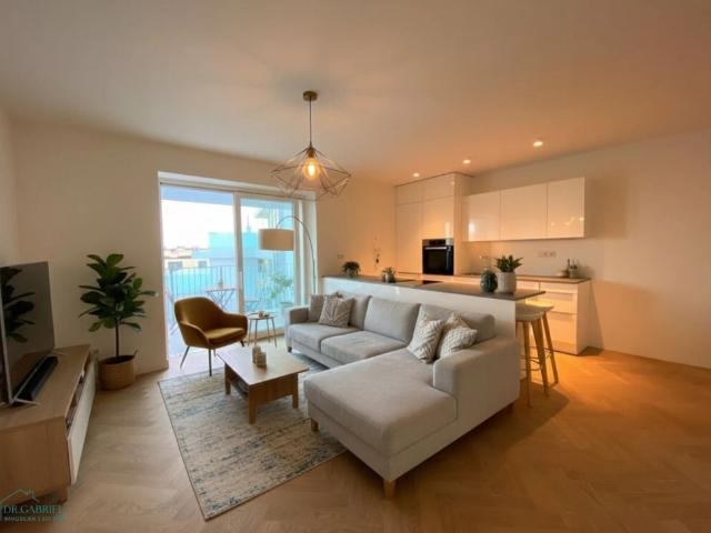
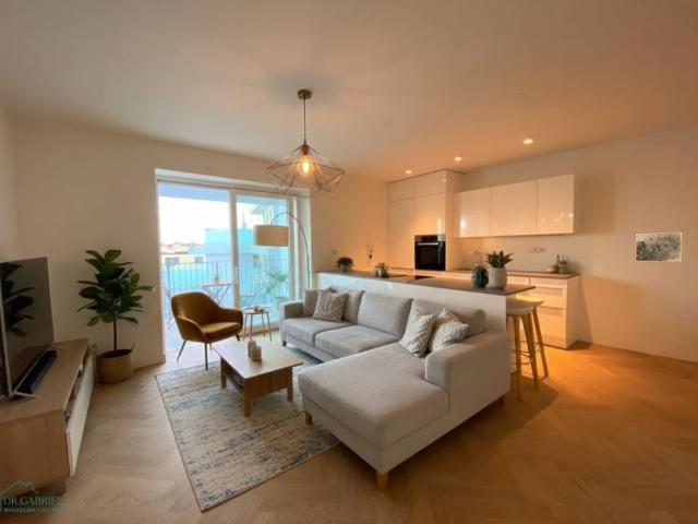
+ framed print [635,231,684,263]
